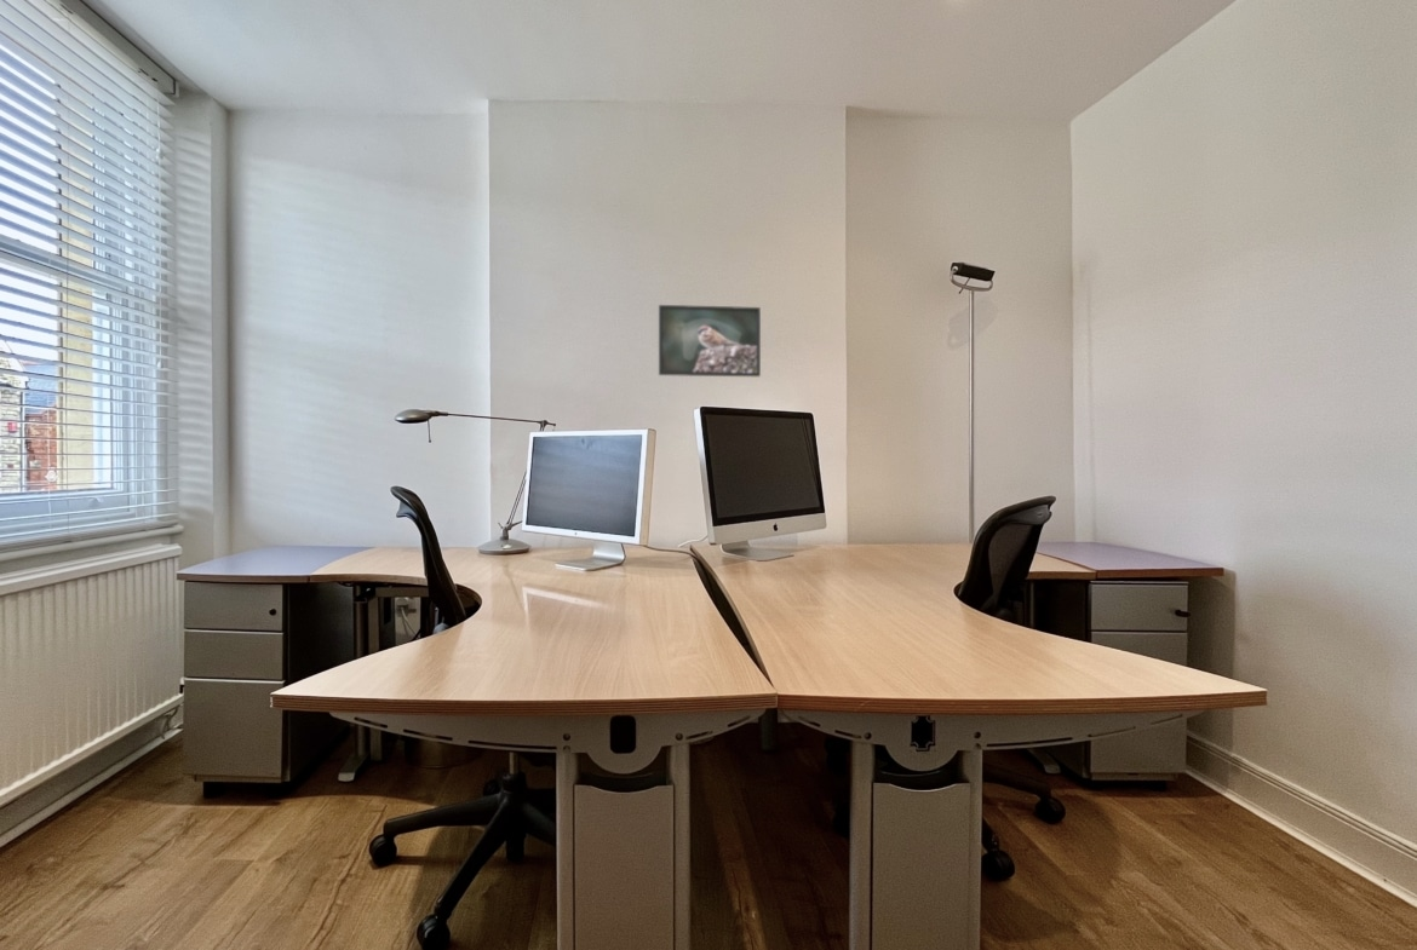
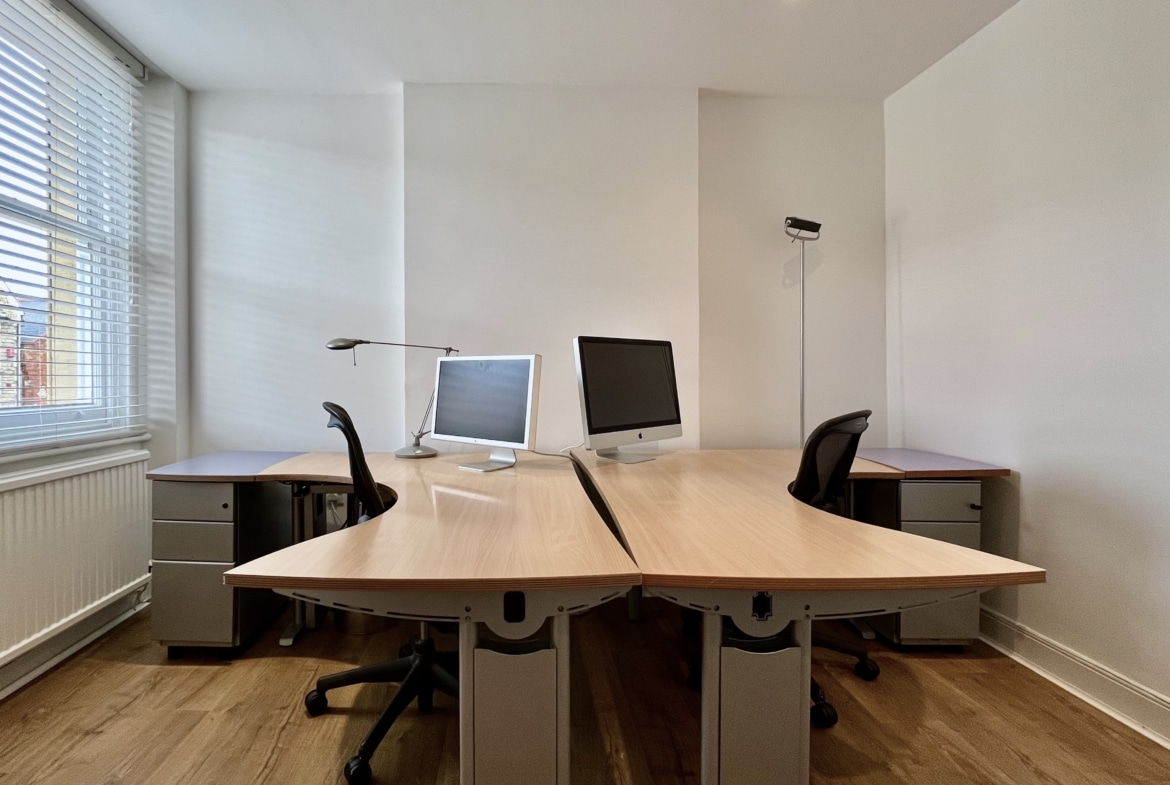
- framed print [658,304,762,378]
